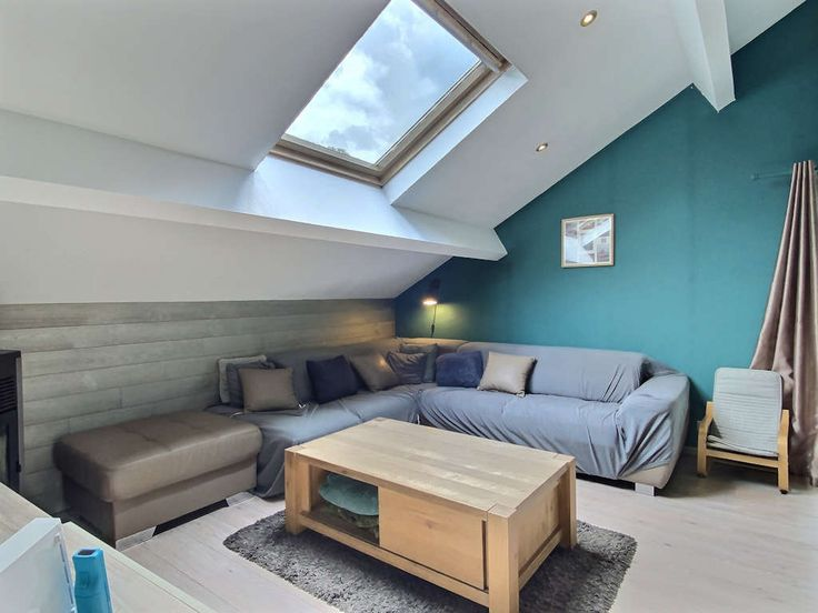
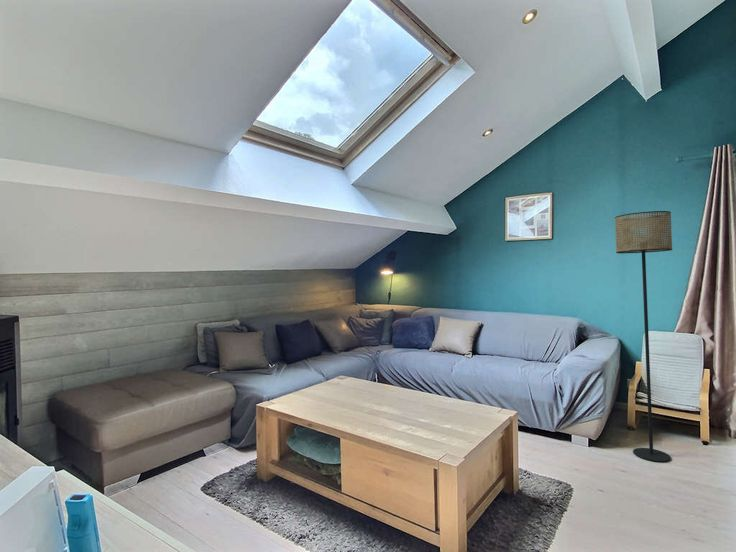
+ floor lamp [614,210,673,463]
